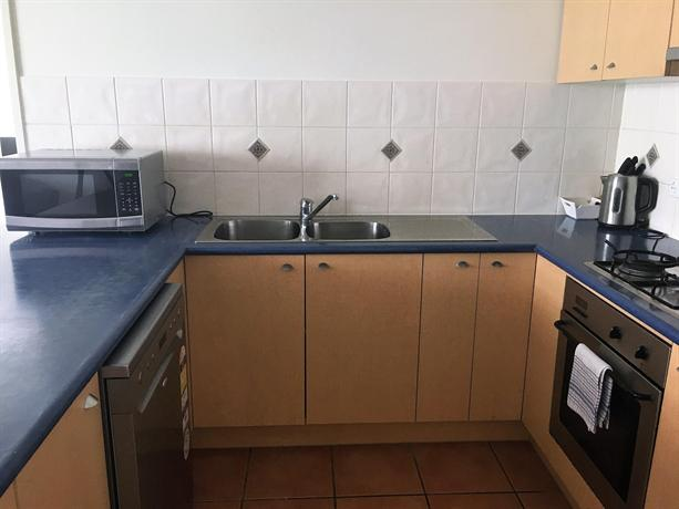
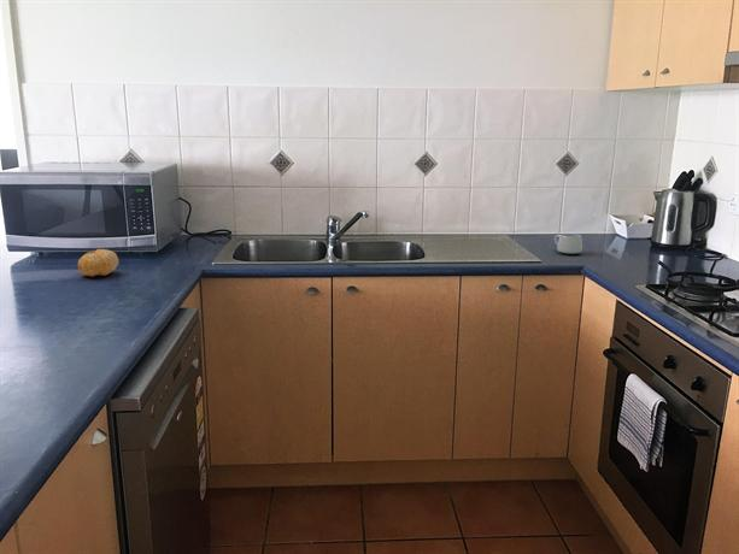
+ mug [553,232,583,255]
+ fruit [77,248,119,278]
